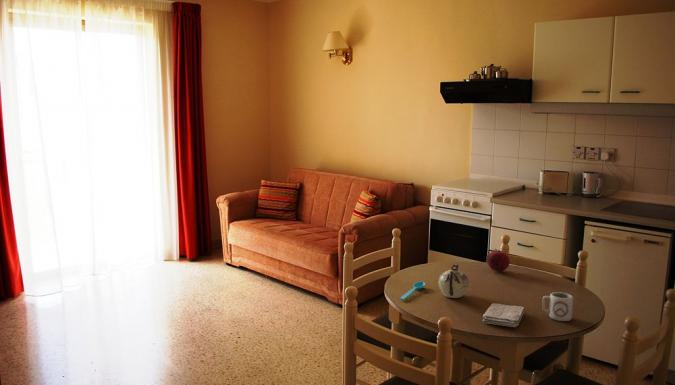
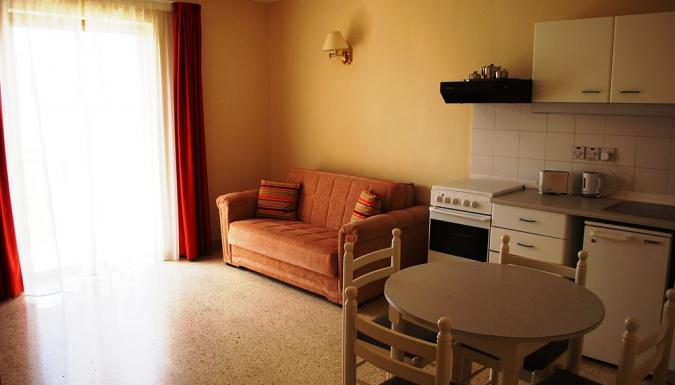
- fruit [485,248,511,272]
- washcloth [482,302,525,328]
- teapot [437,263,470,299]
- spoon [399,281,426,301]
- cup [541,291,574,322]
